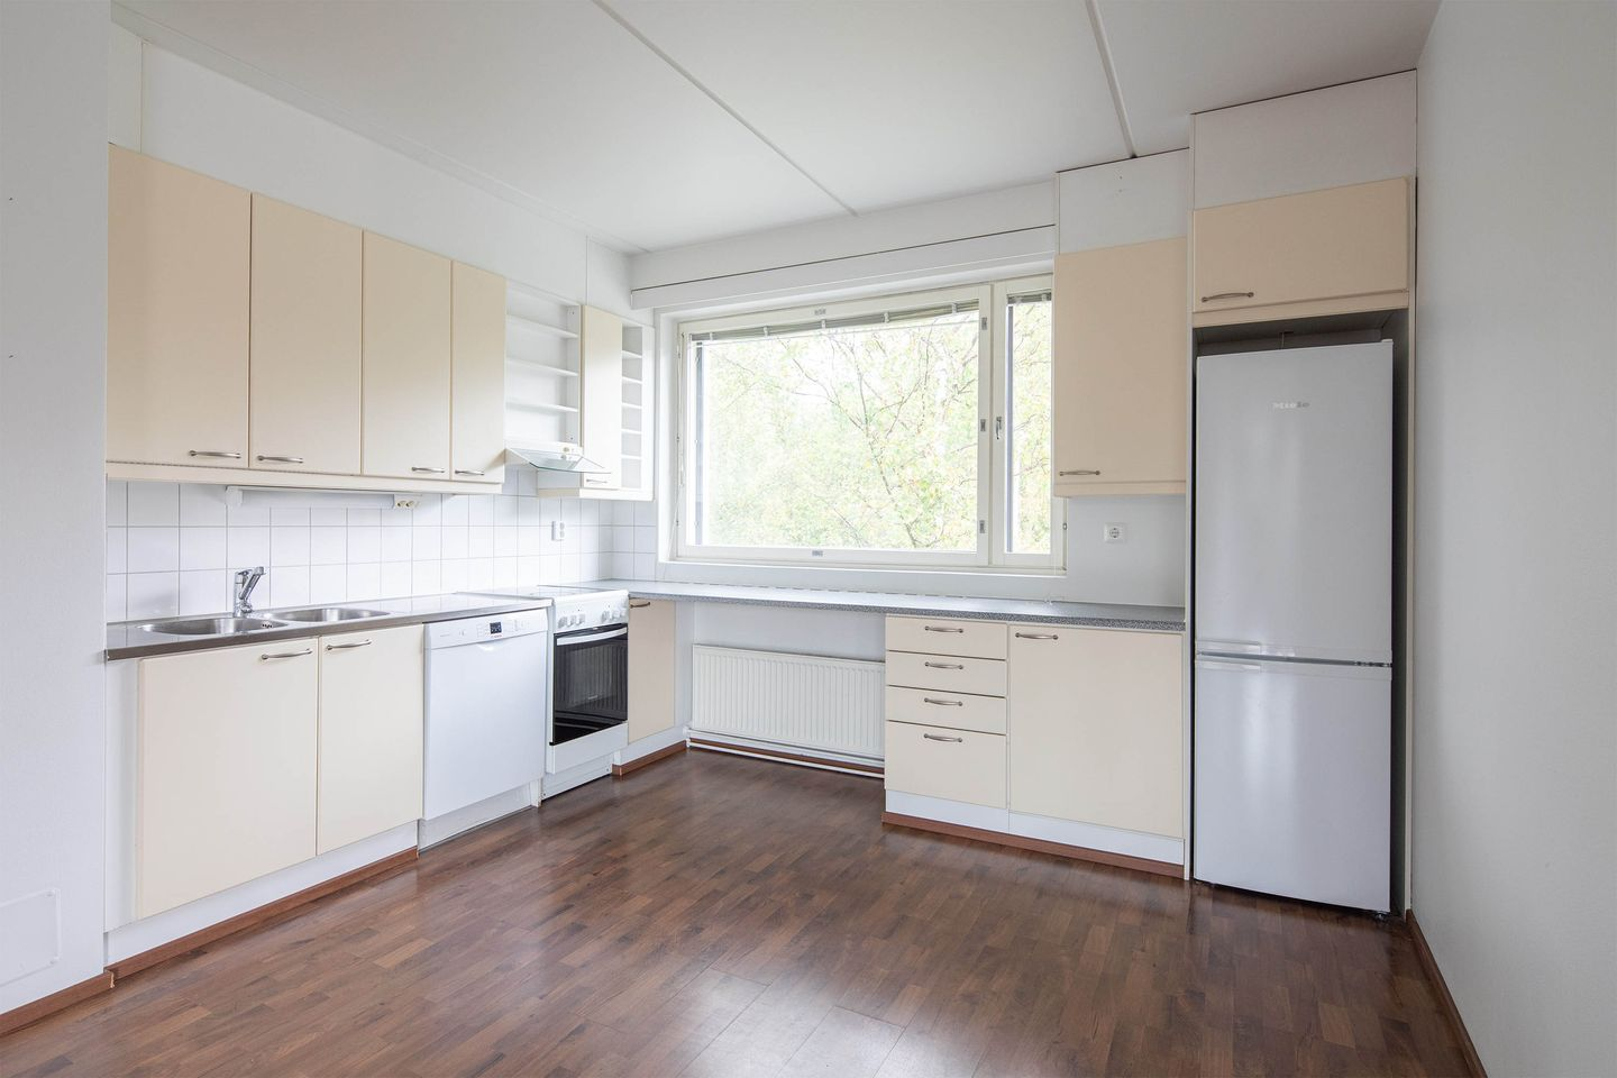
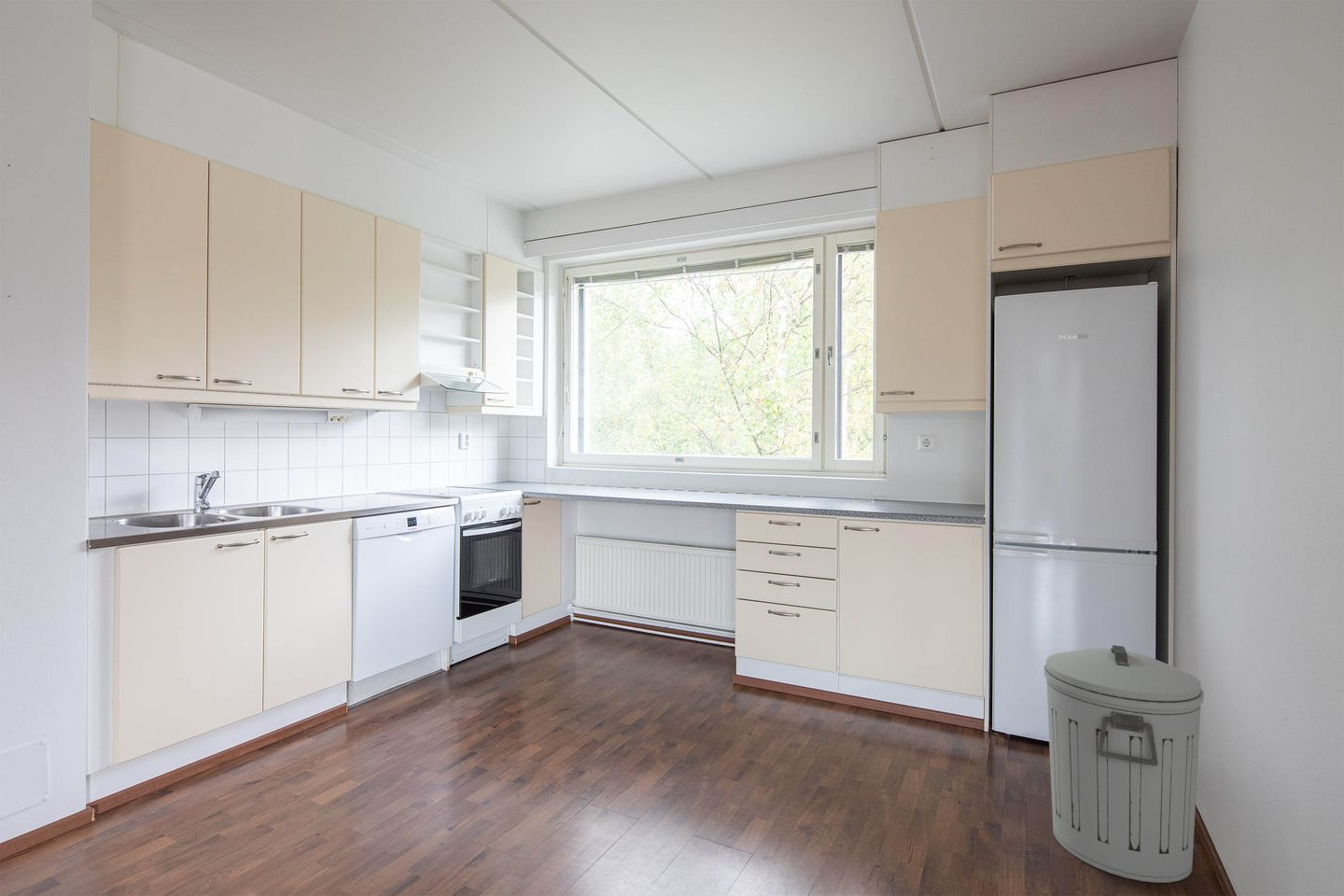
+ trash can [1043,644,1205,884]
